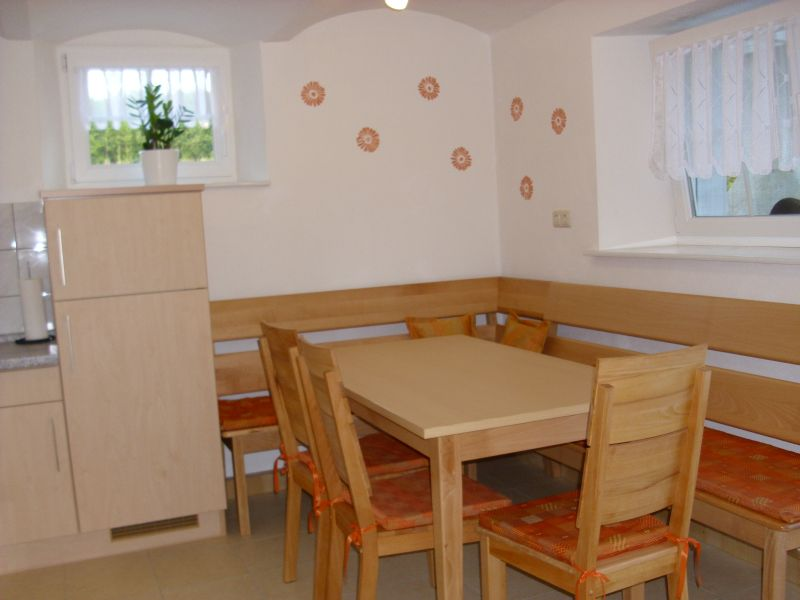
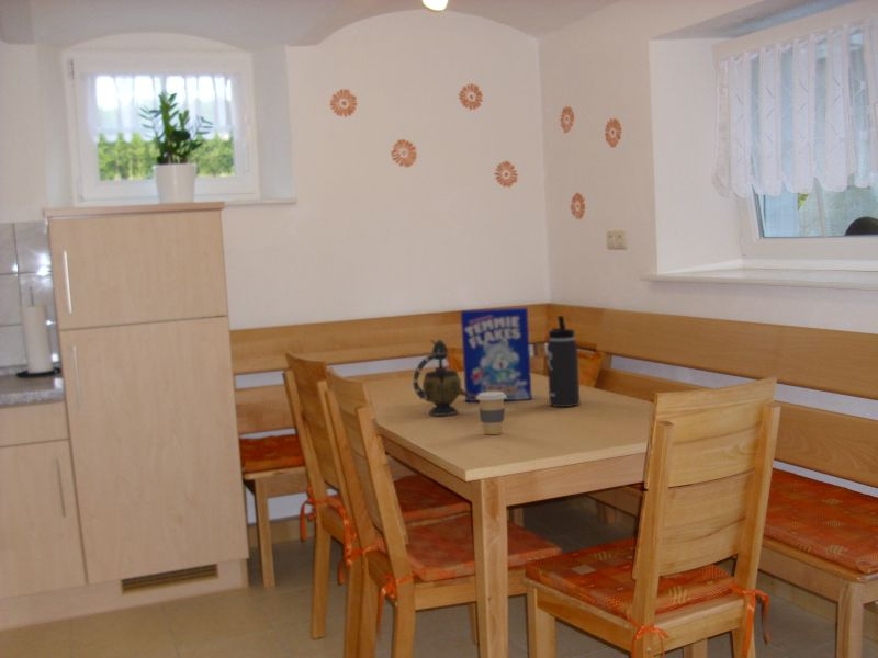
+ thermos bottle [545,315,581,408]
+ coffee cup [476,392,506,435]
+ teapot [412,338,477,417]
+ cereal box [460,306,532,402]
